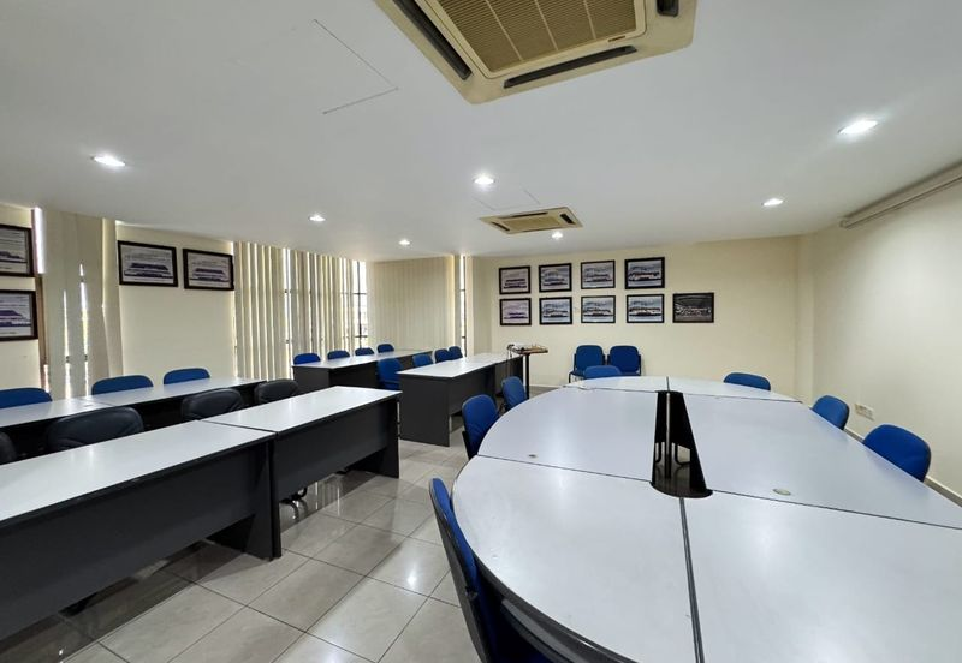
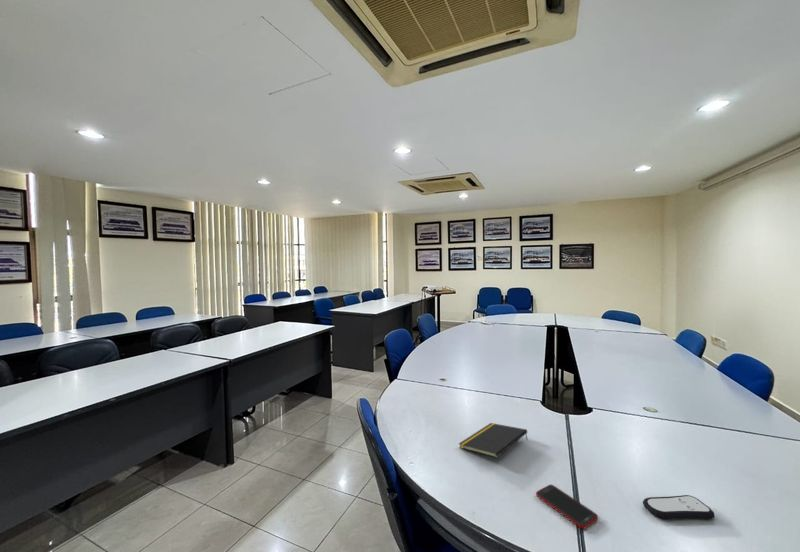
+ remote control [642,494,715,521]
+ notepad [458,422,528,458]
+ cell phone [535,483,599,530]
